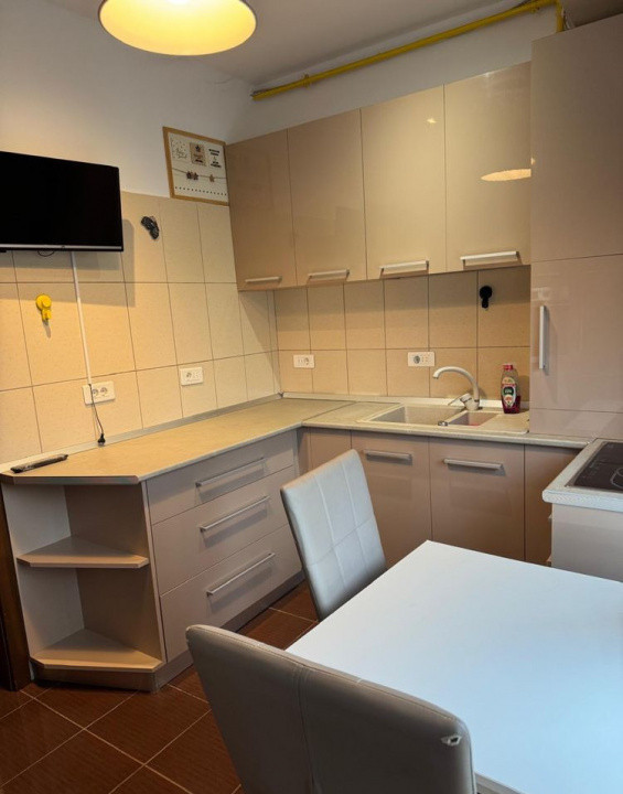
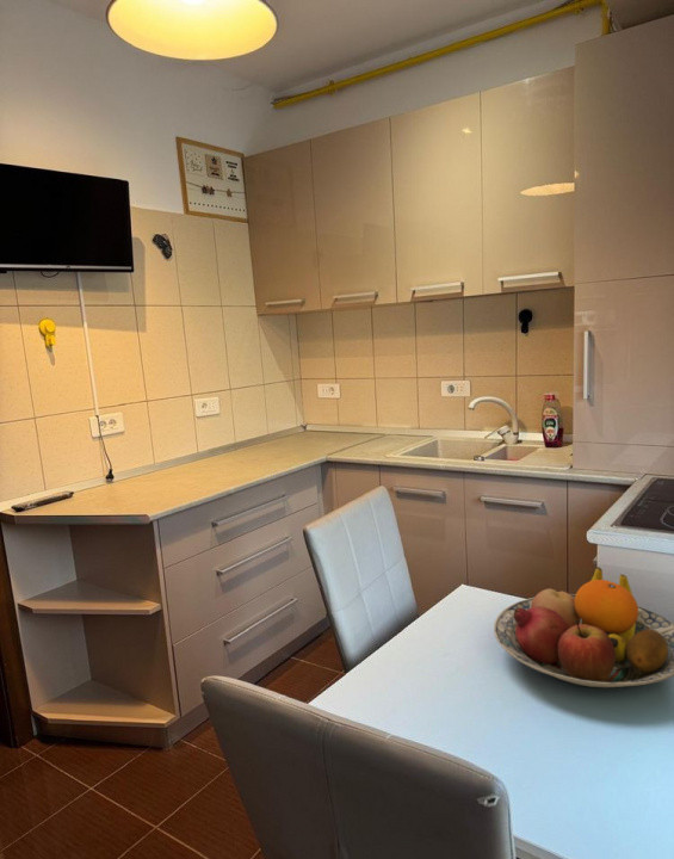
+ fruit bowl [493,566,674,688]
